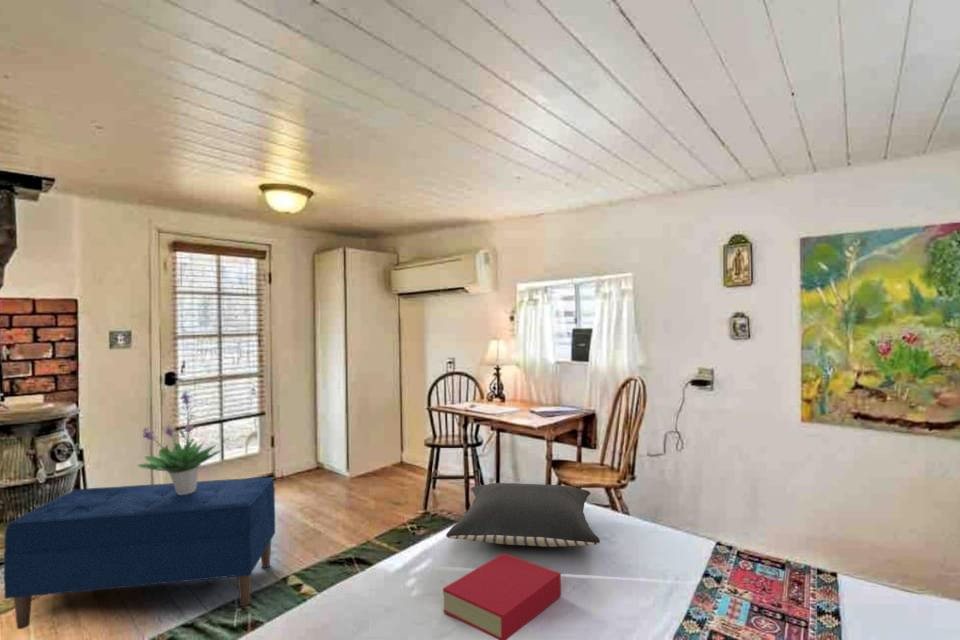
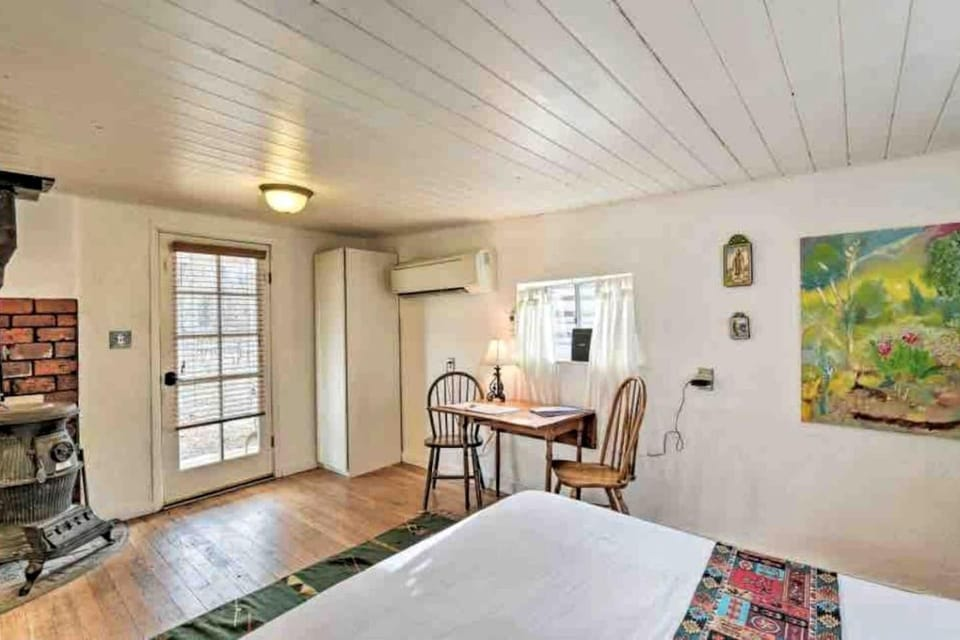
- bench [3,476,276,630]
- potted plant [135,390,223,495]
- book [442,552,562,640]
- pillow [445,482,601,548]
